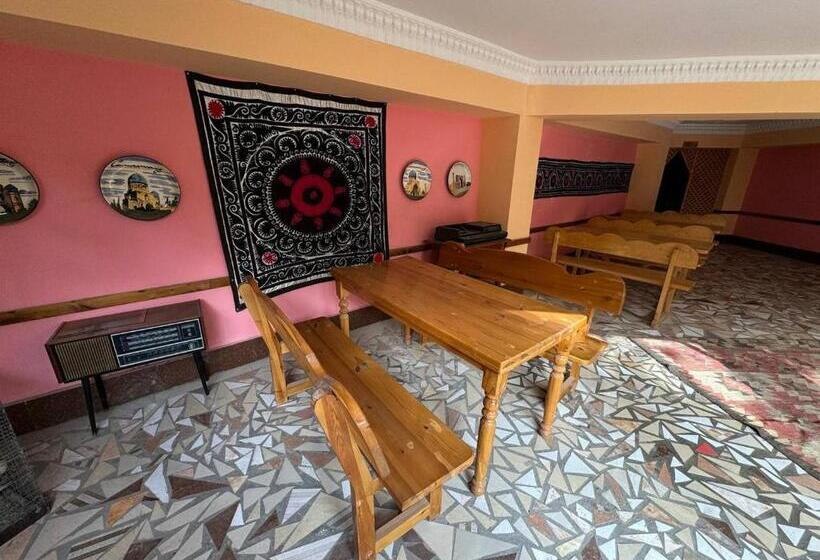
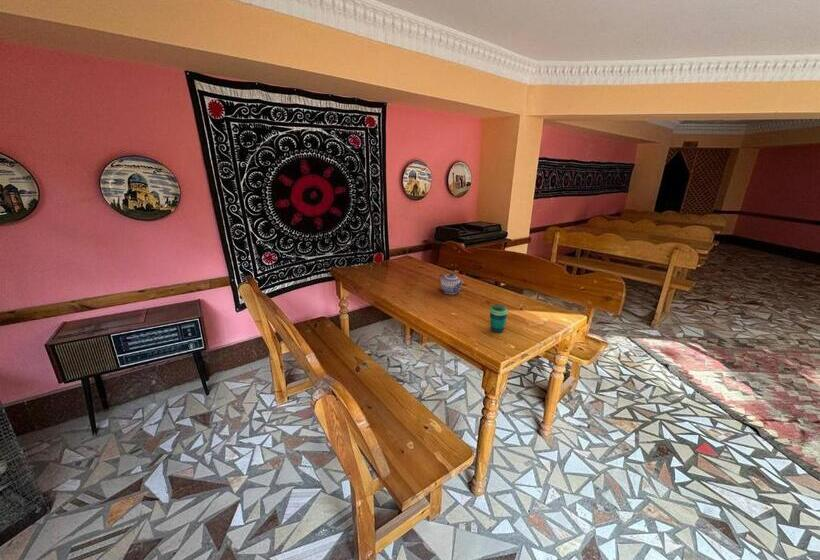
+ teapot [438,272,465,295]
+ cup [489,303,509,334]
